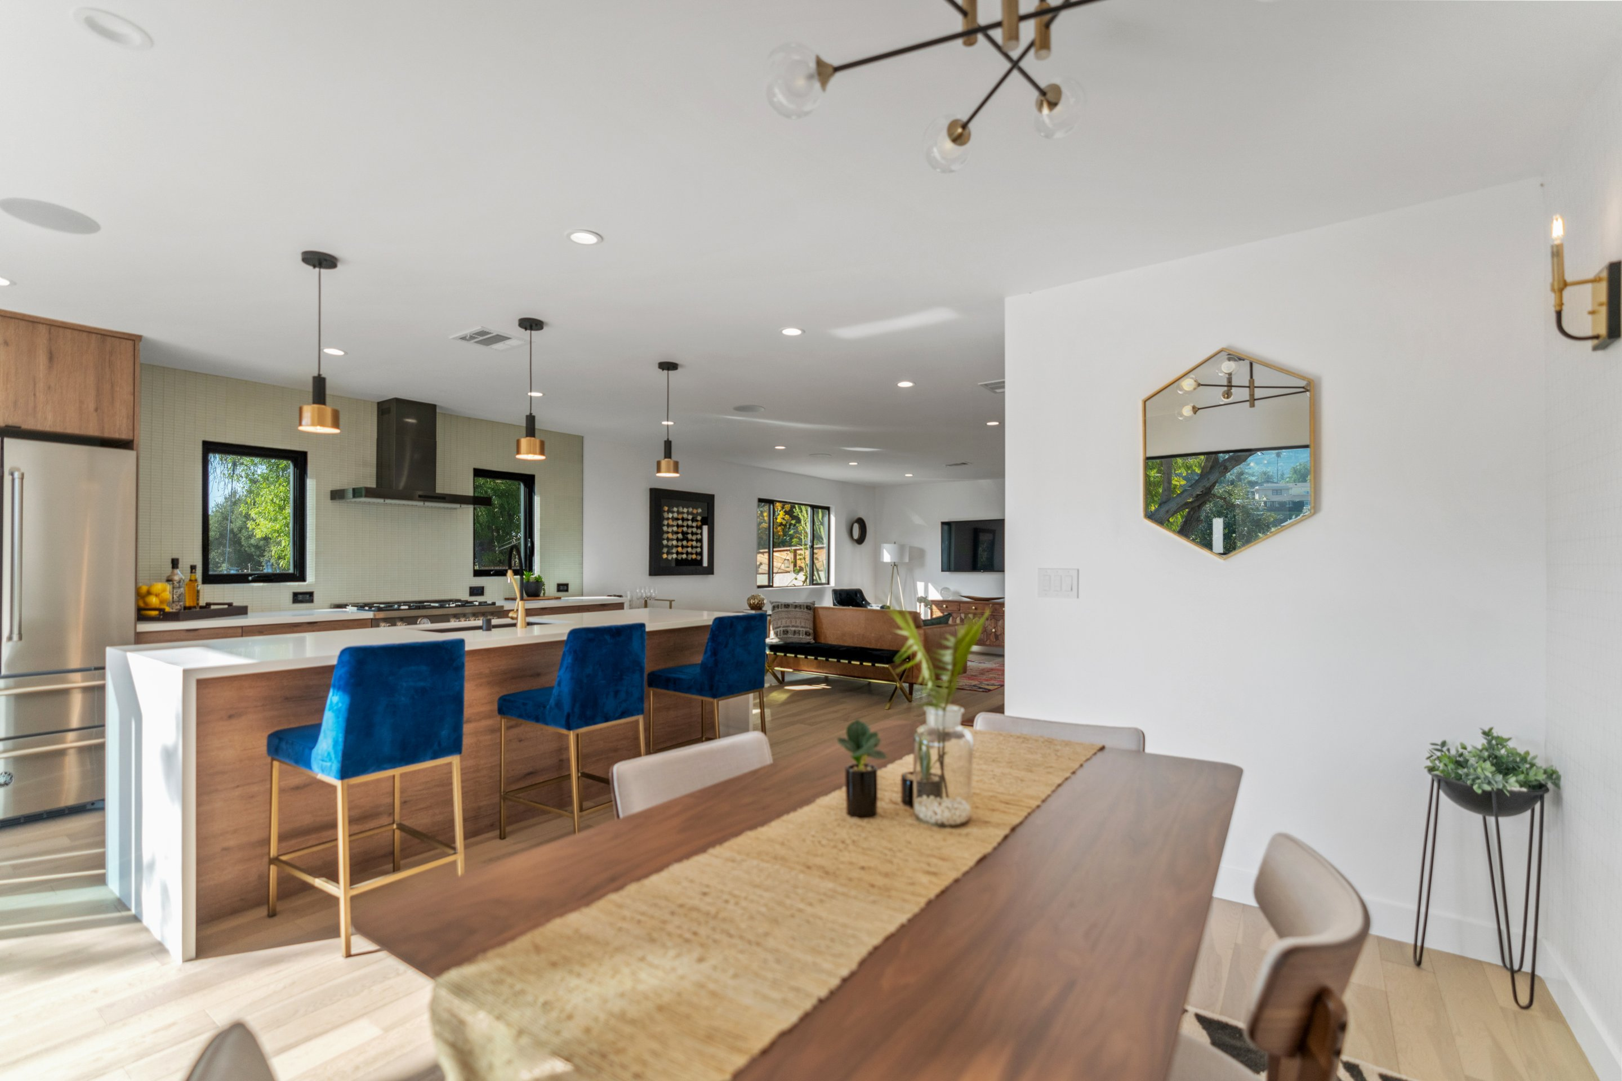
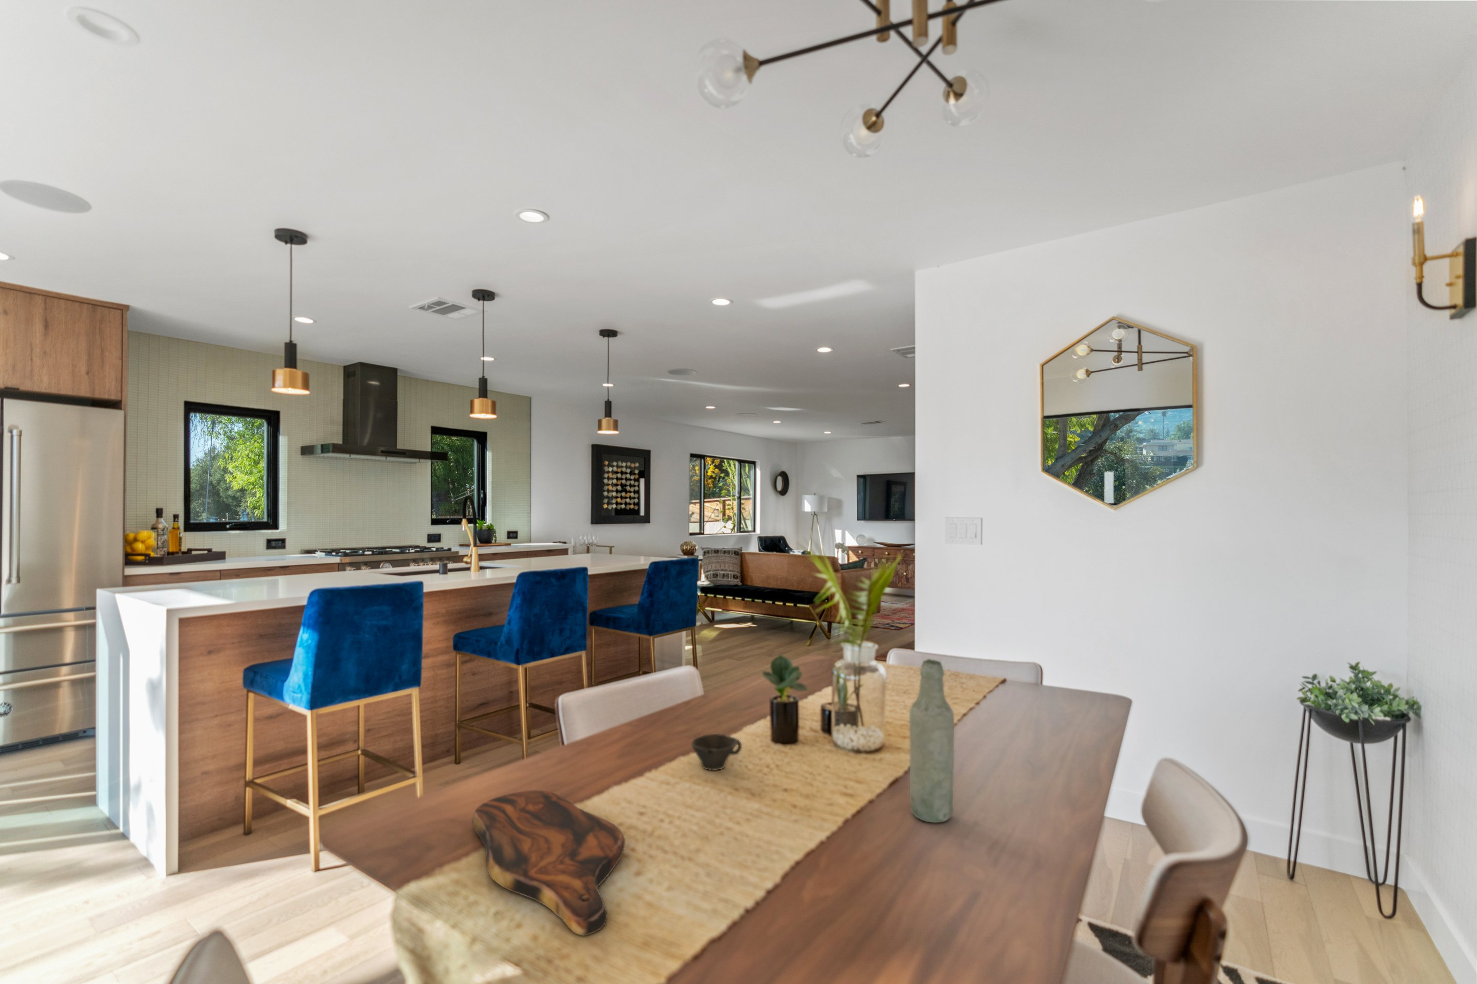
+ cup [691,734,743,771]
+ cutting board [471,790,625,937]
+ bottle [909,659,955,823]
